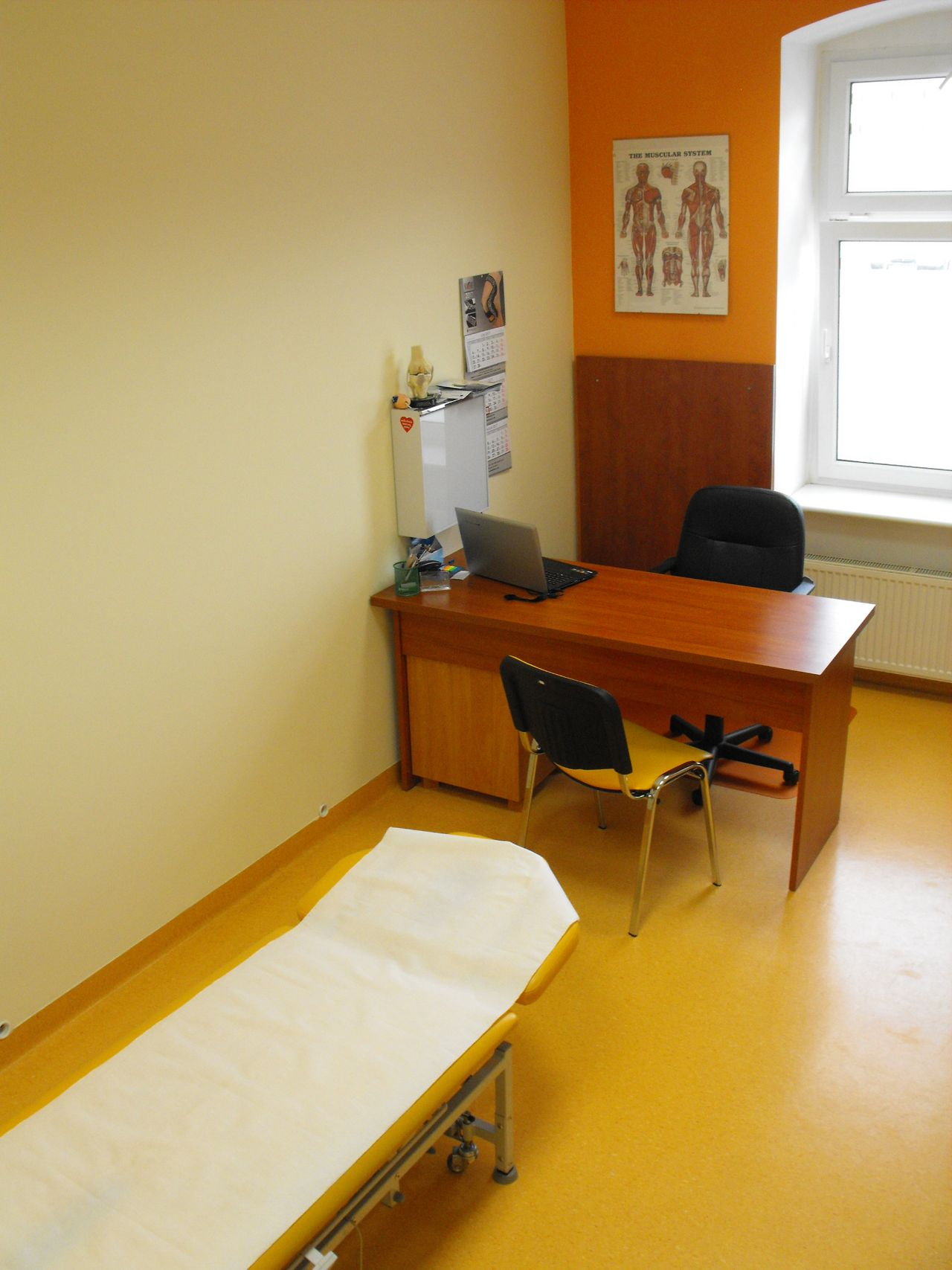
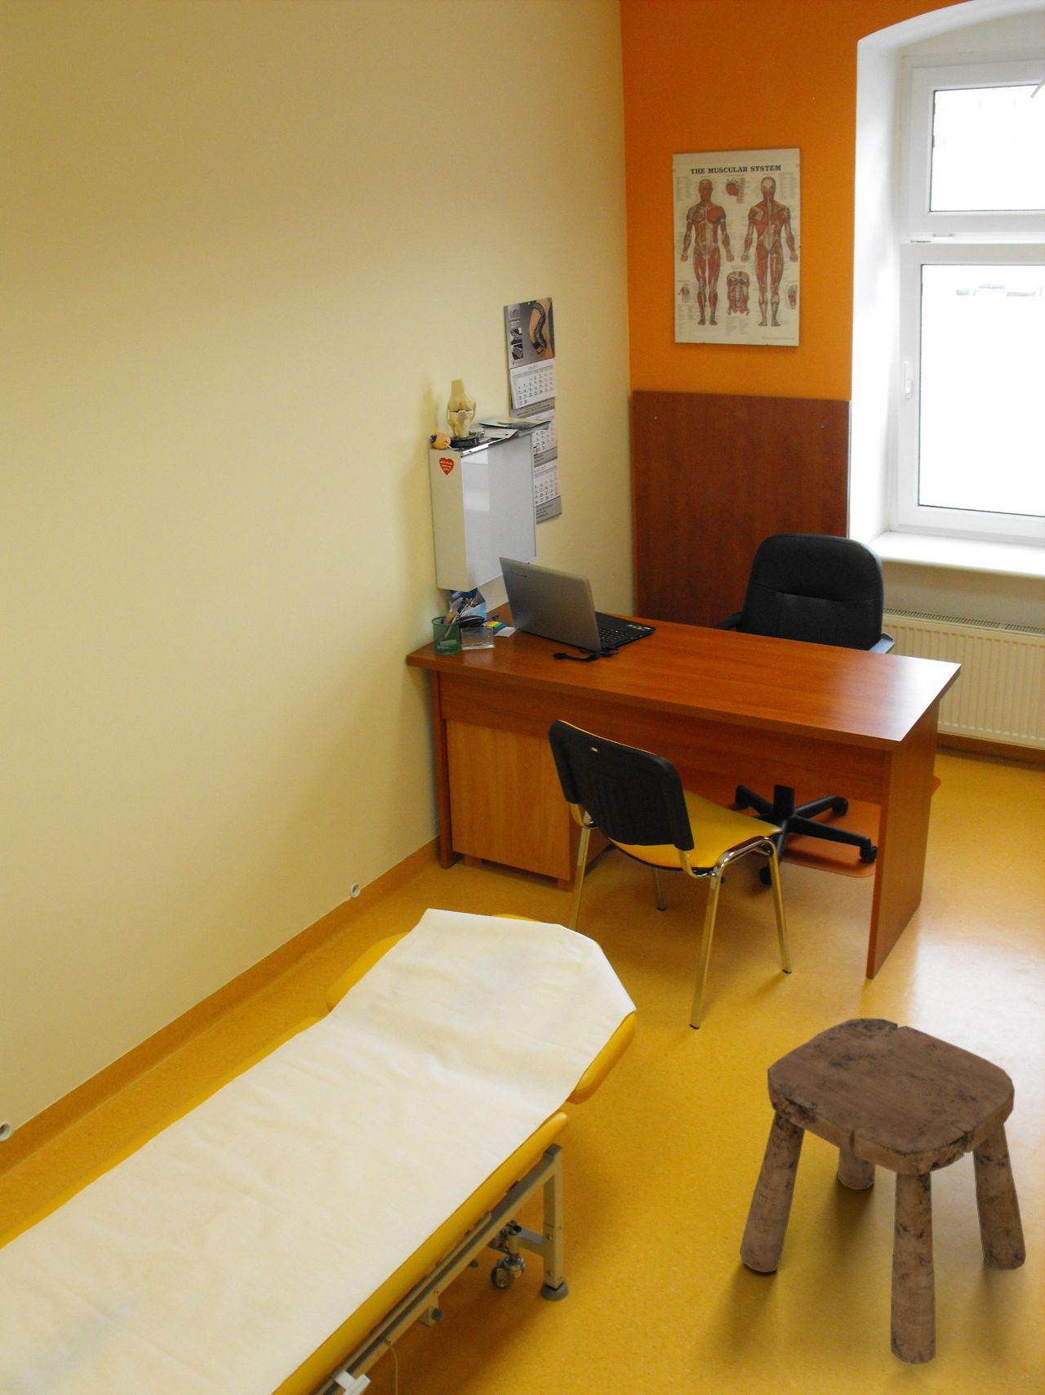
+ stool [739,1017,1027,1364]
